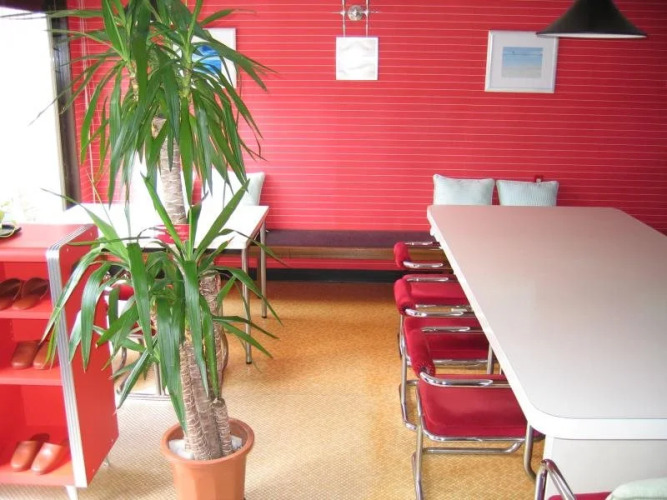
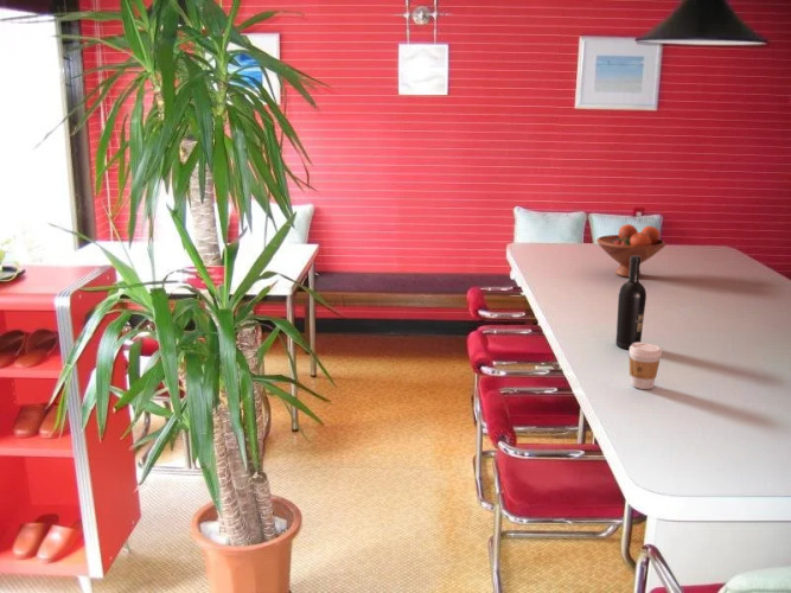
+ coffee cup [627,342,663,390]
+ wine bottle [614,256,648,351]
+ fruit bowl [595,223,666,279]
